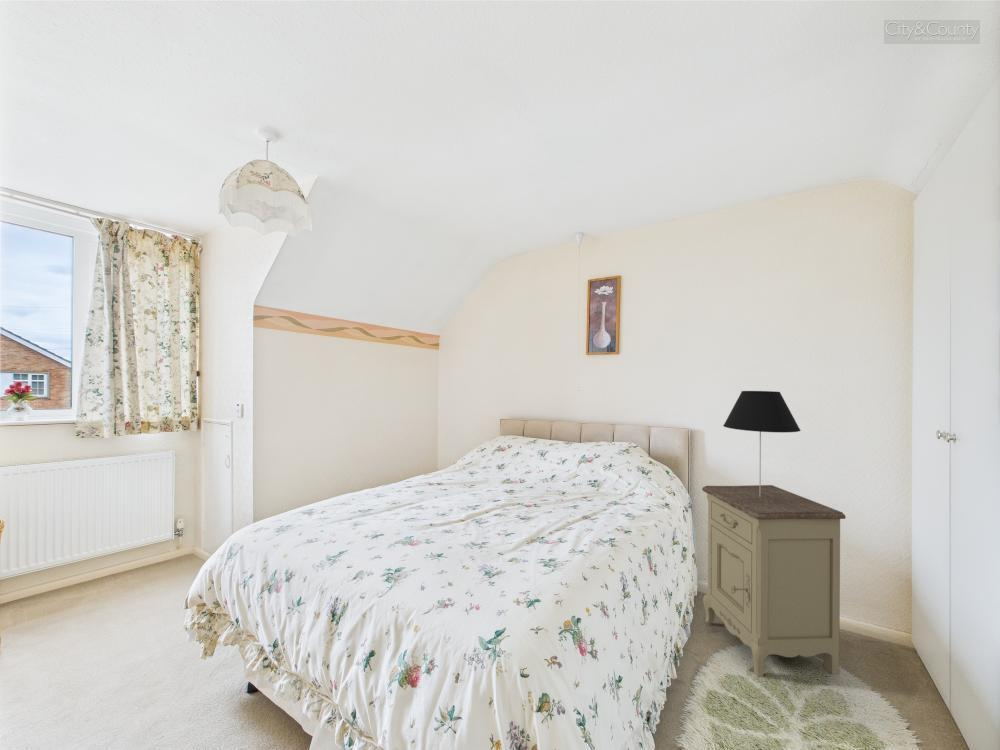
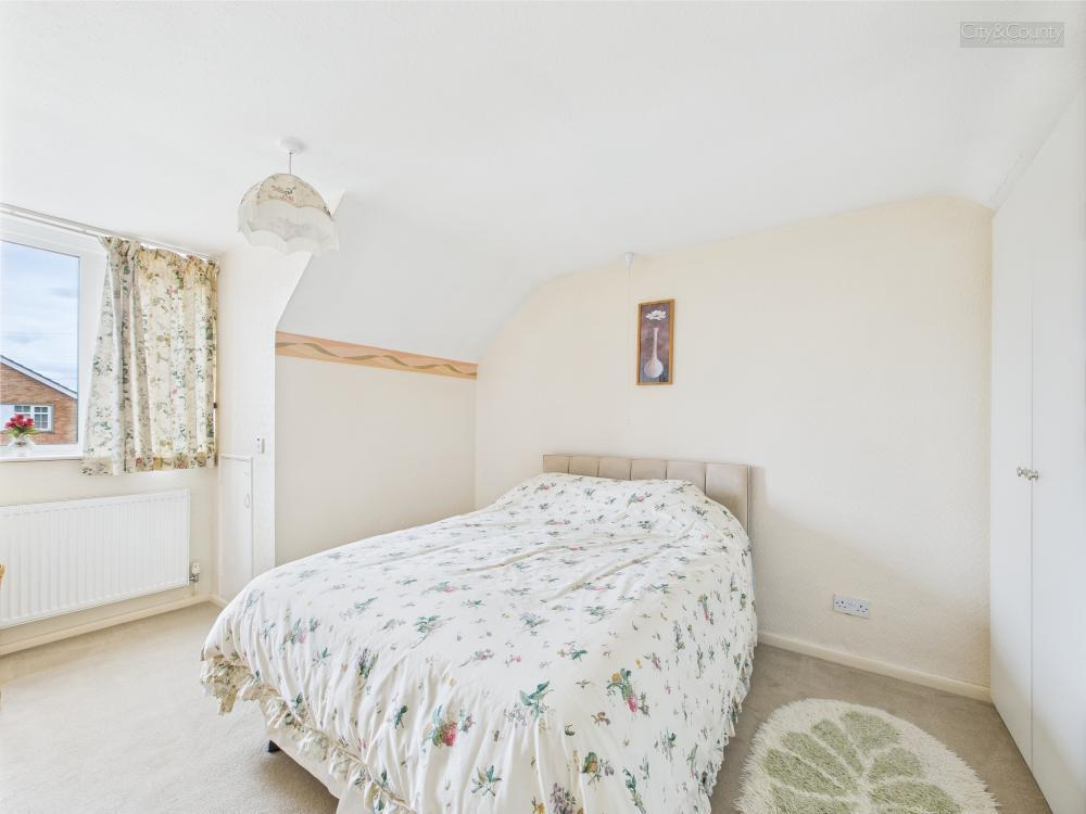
- nightstand [701,484,846,678]
- table lamp [722,390,802,496]
